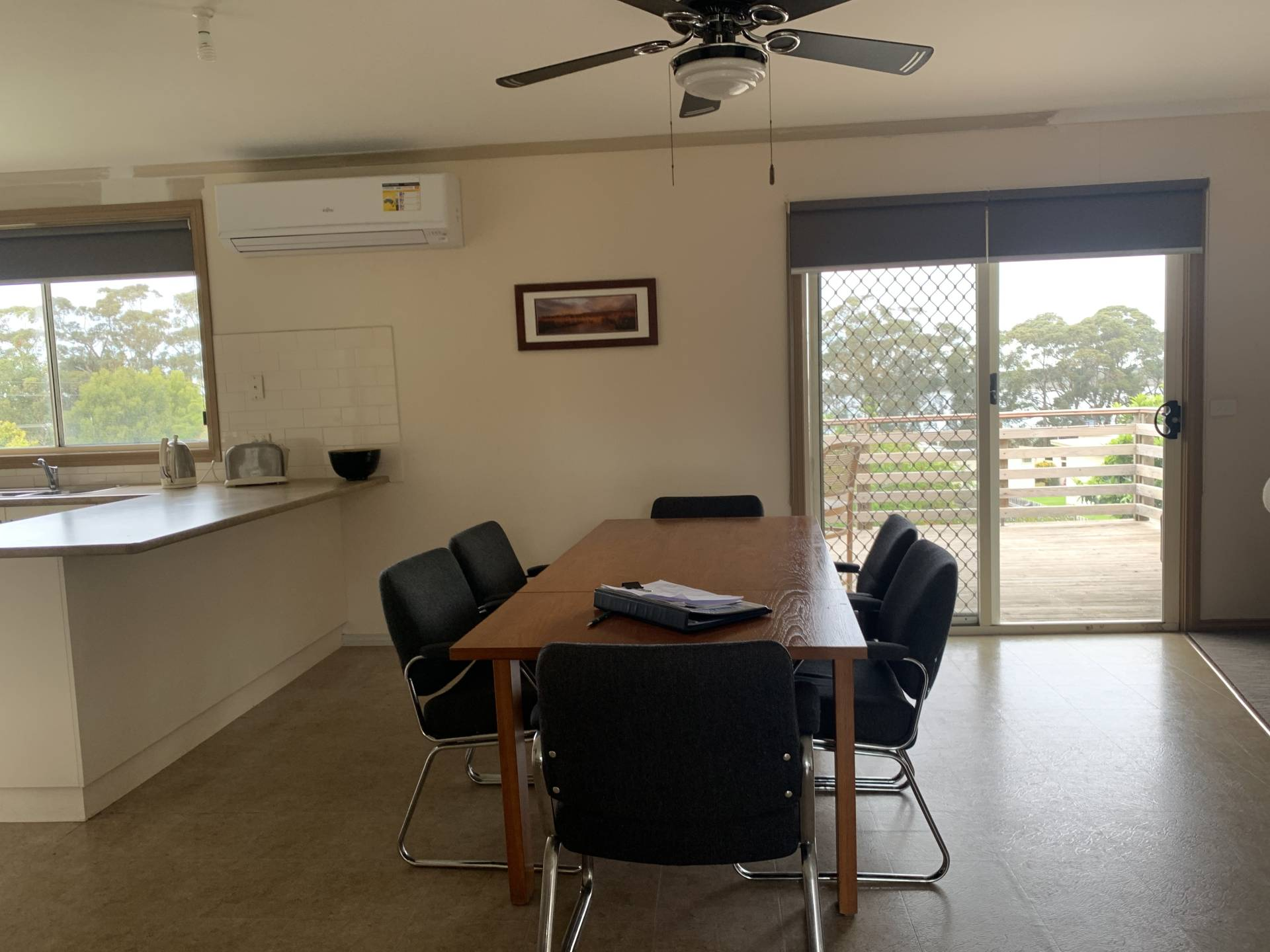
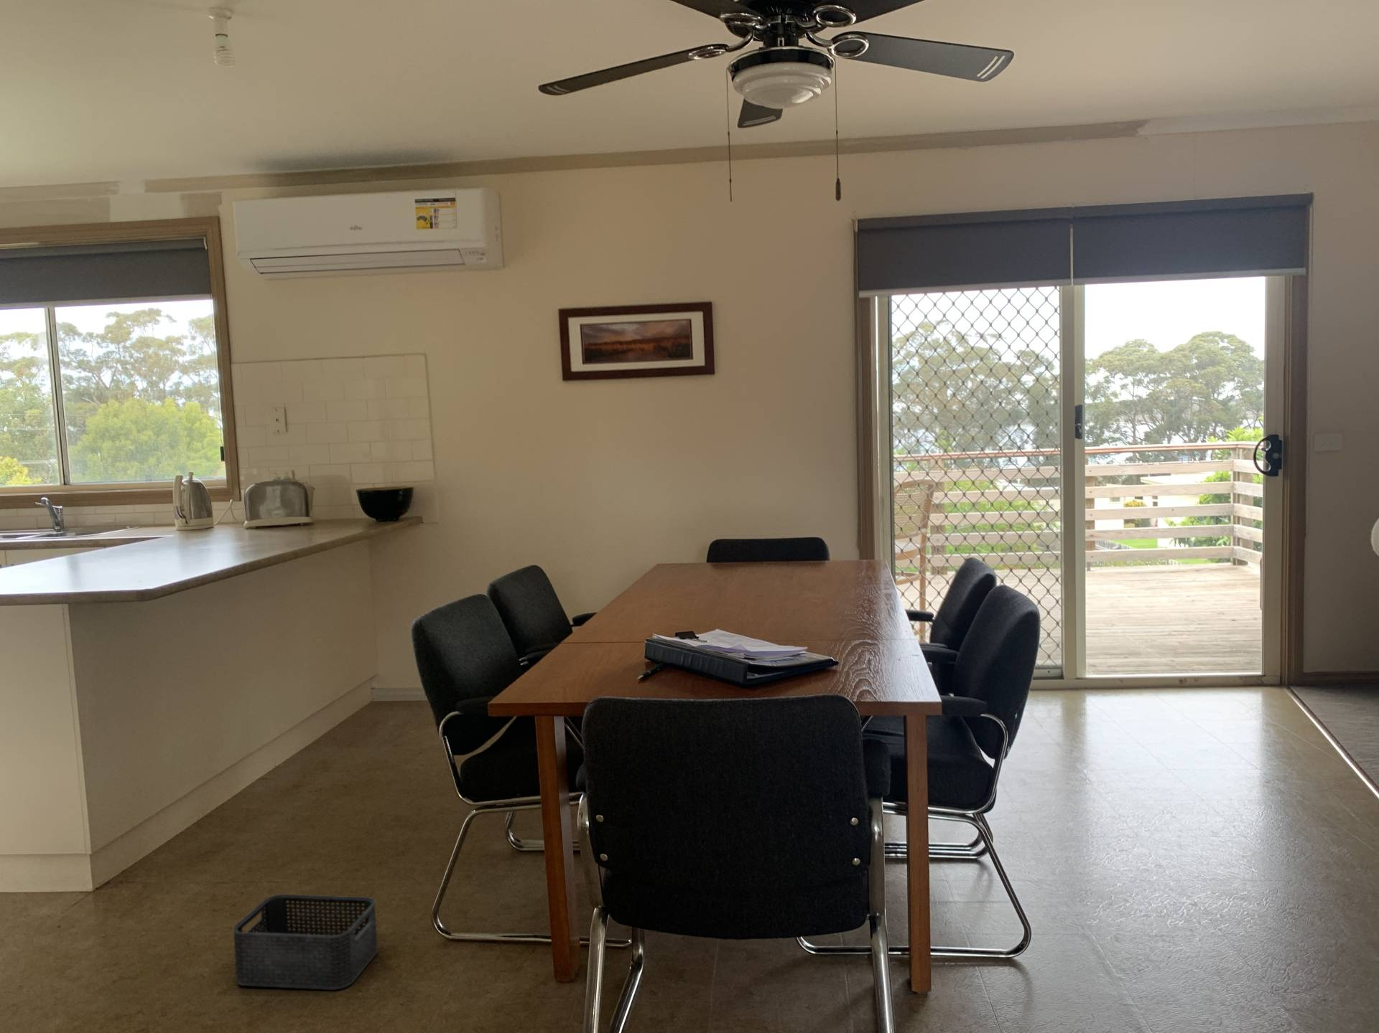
+ storage bin [232,894,379,991]
